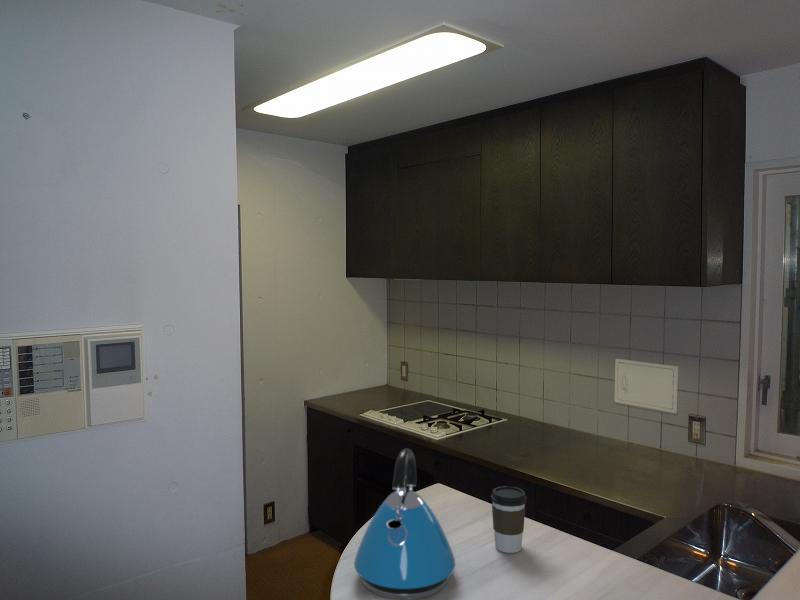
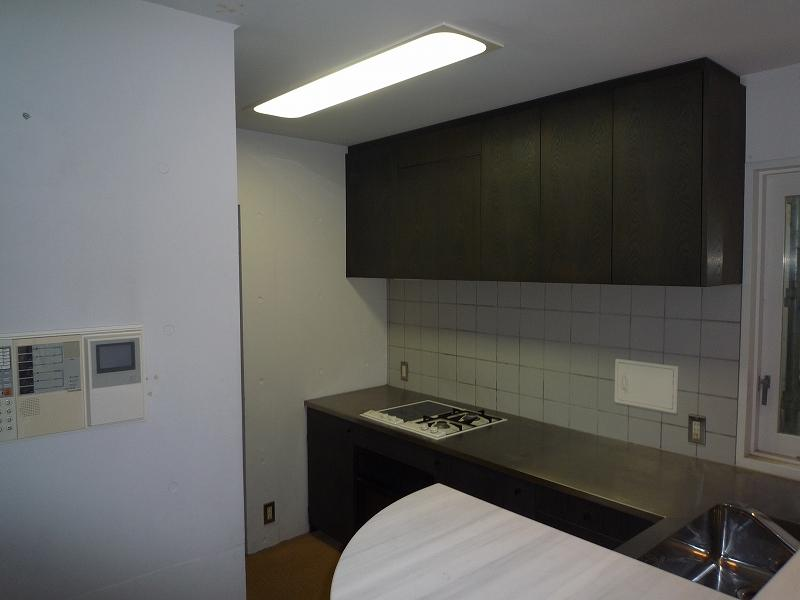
- coffee cup [490,485,527,554]
- kettle [353,447,456,600]
